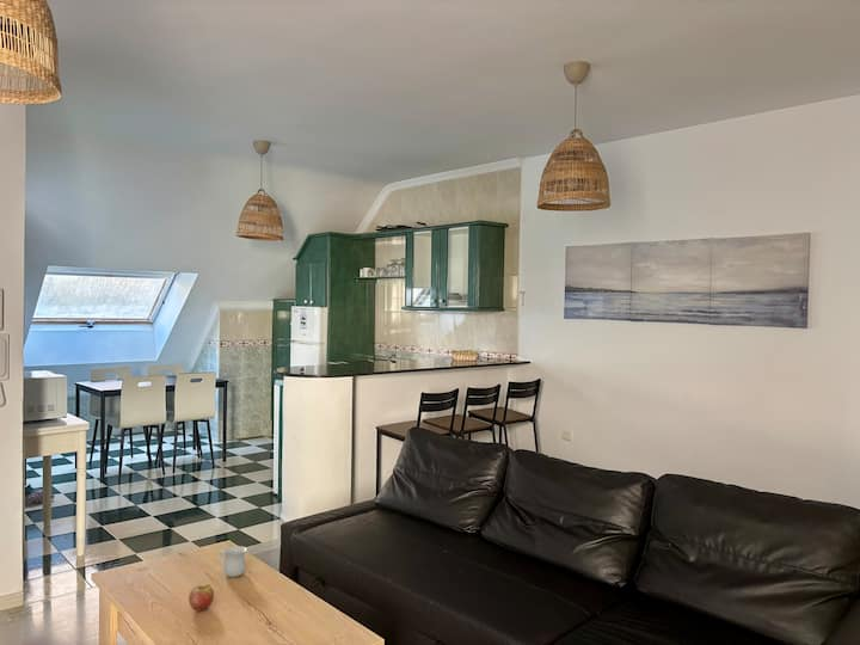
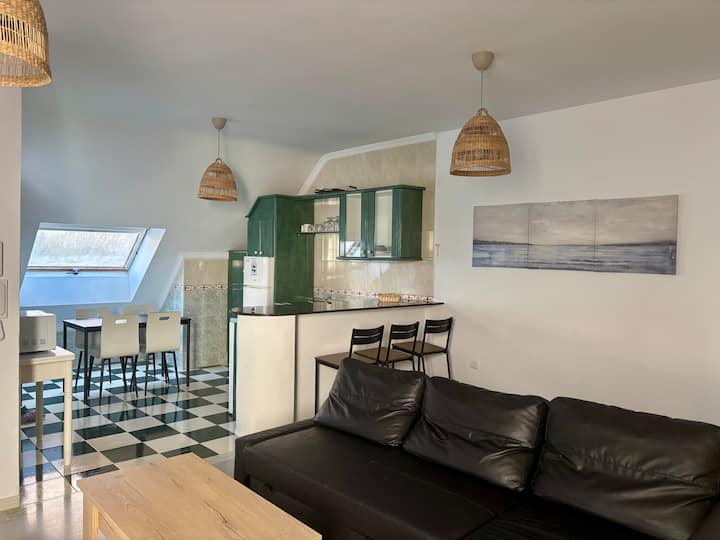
- mug [217,545,247,578]
- fruit [188,583,215,612]
